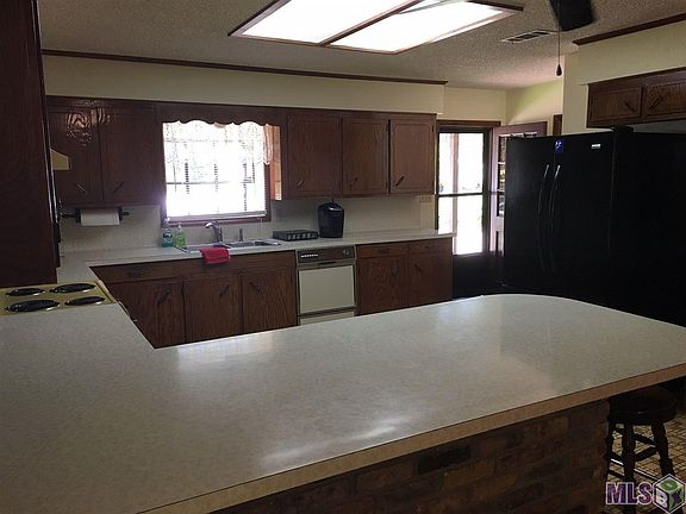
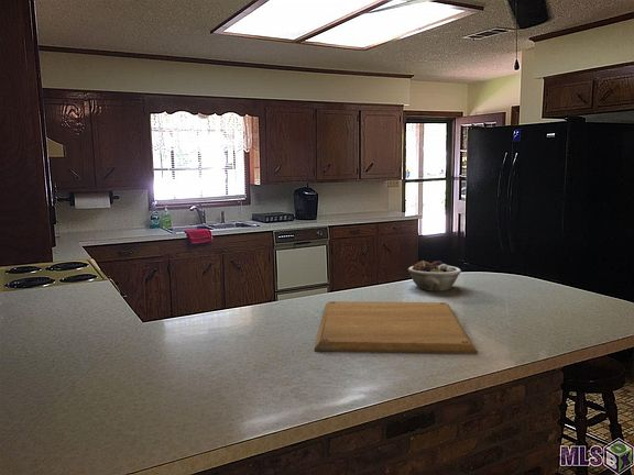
+ succulent planter [407,259,462,292]
+ chopping board [314,300,479,354]
